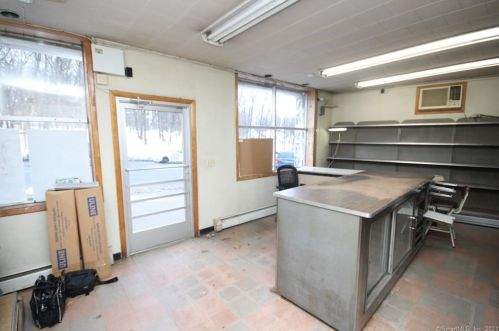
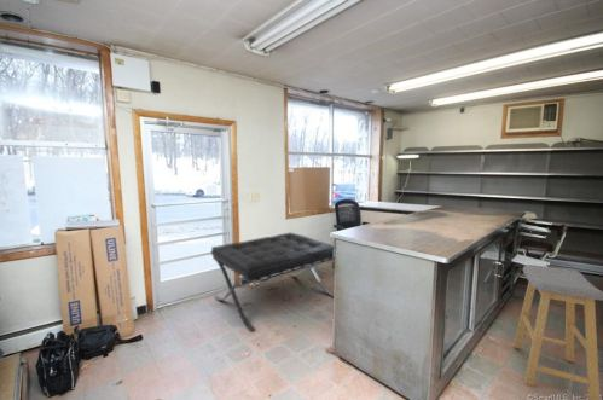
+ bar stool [512,263,603,400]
+ bench [210,232,335,332]
